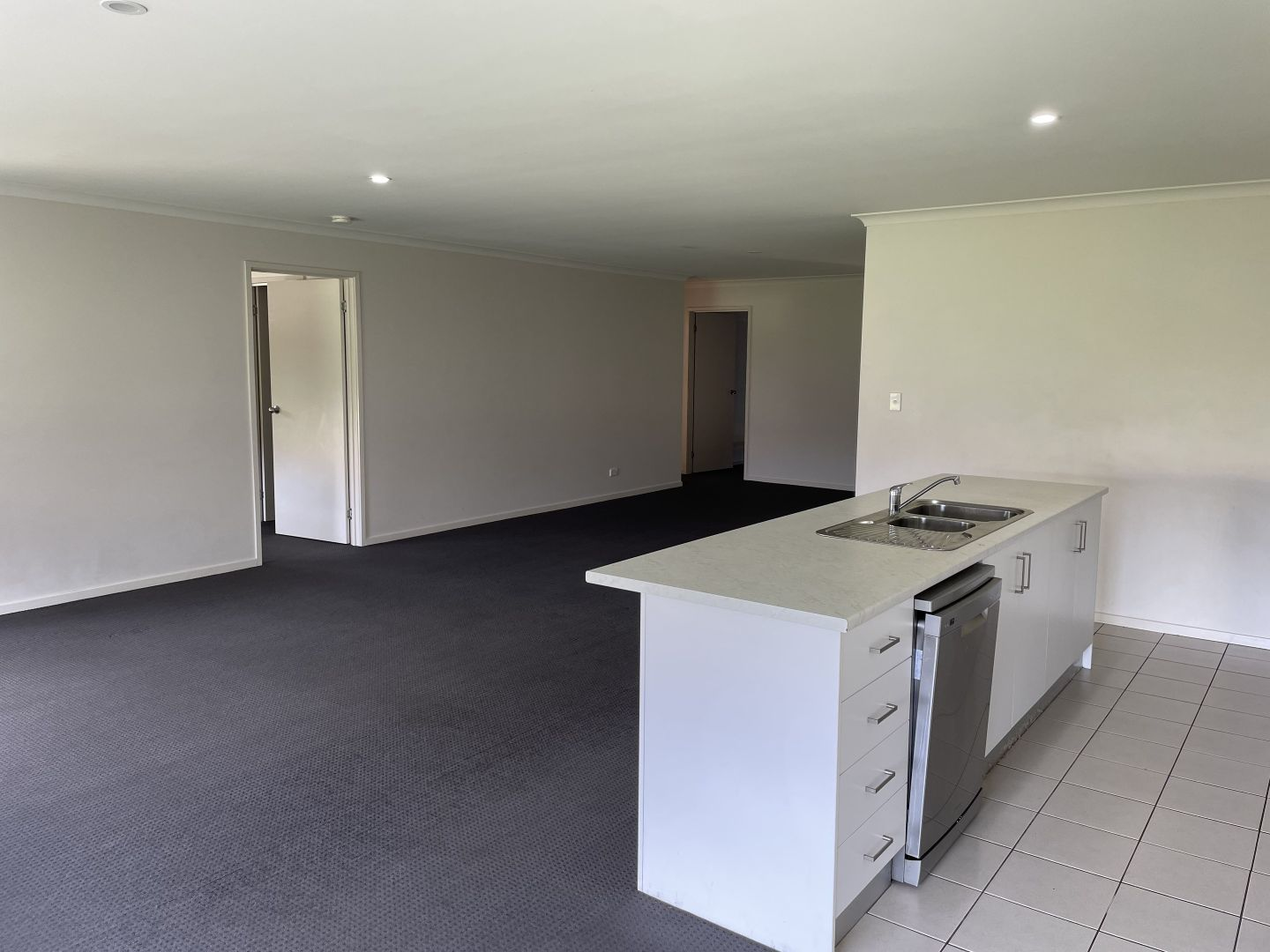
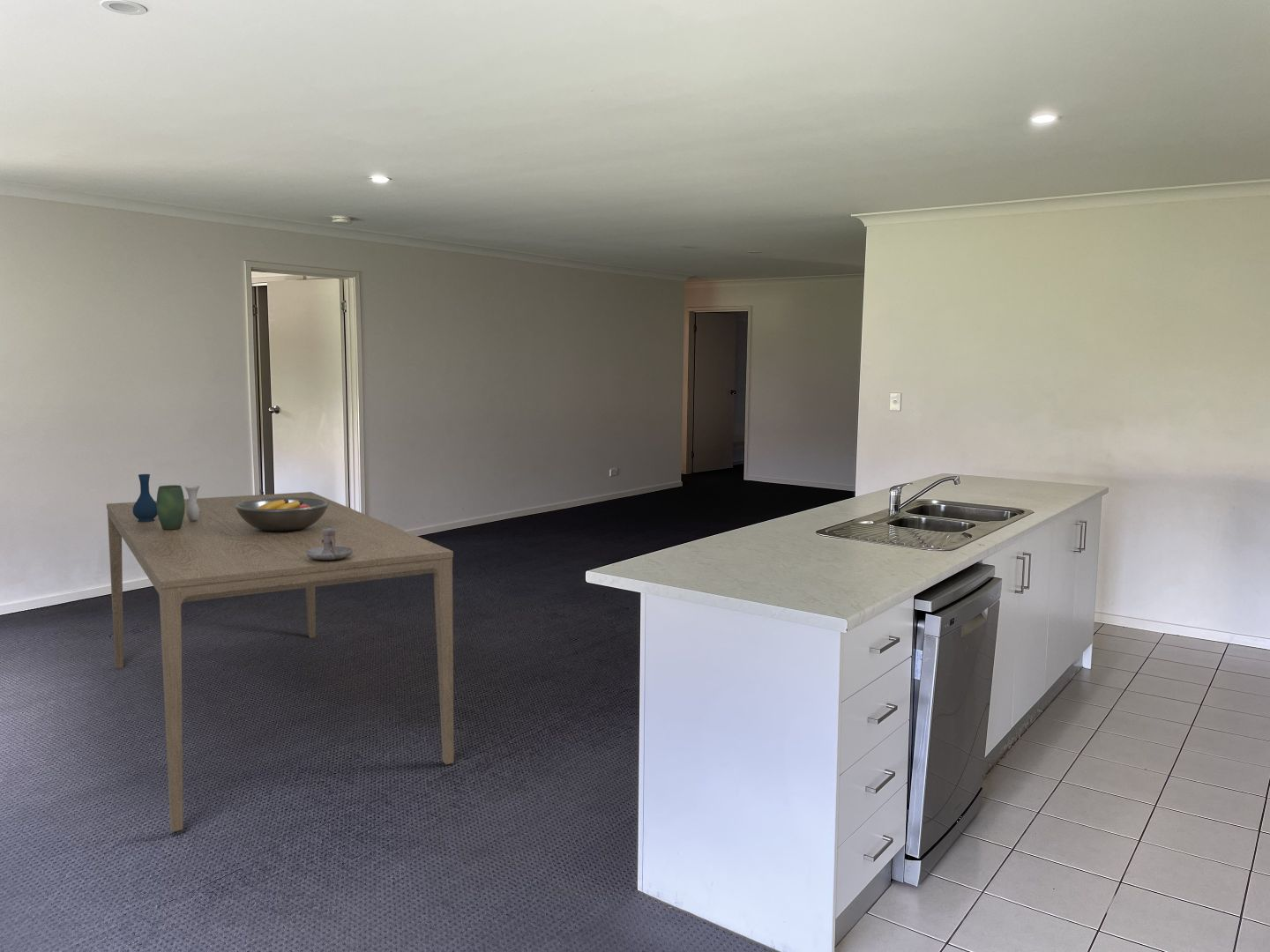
+ candle holder [306,528,353,560]
+ fruit bowl [235,497,329,532]
+ vase [133,473,200,530]
+ dining table [106,491,455,833]
